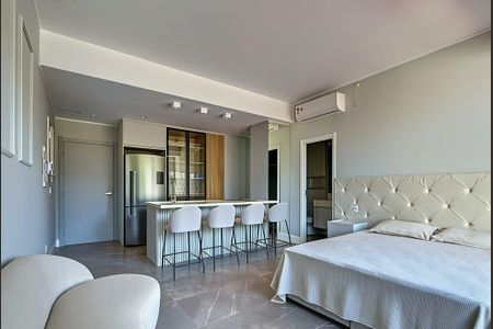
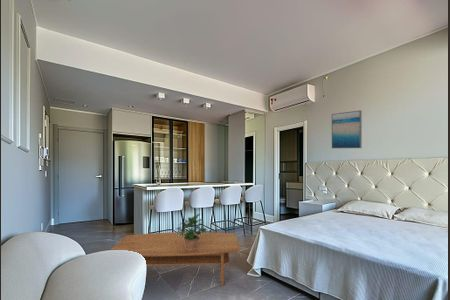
+ wall art [331,109,363,149]
+ coffee table [110,231,241,287]
+ potted plant [175,213,208,250]
